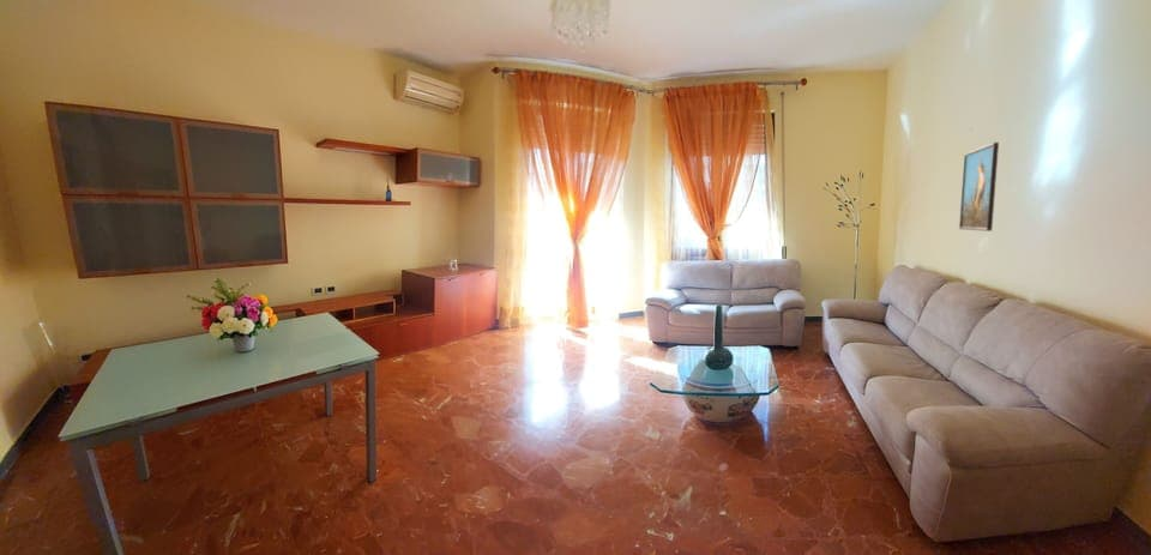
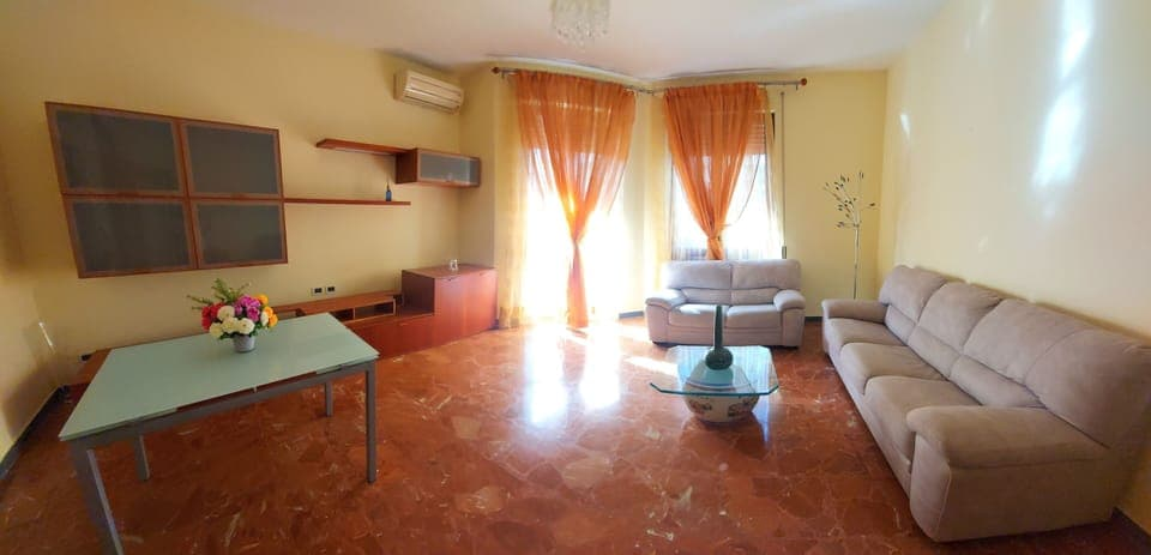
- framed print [958,141,1000,233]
